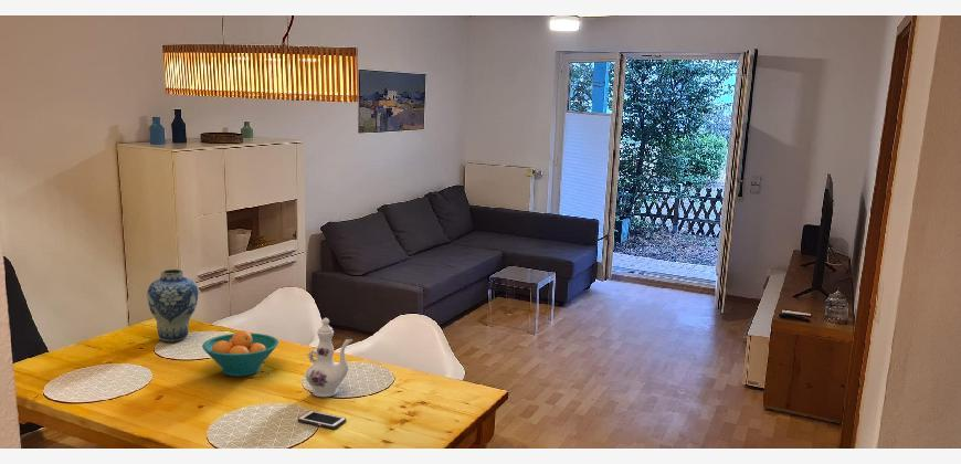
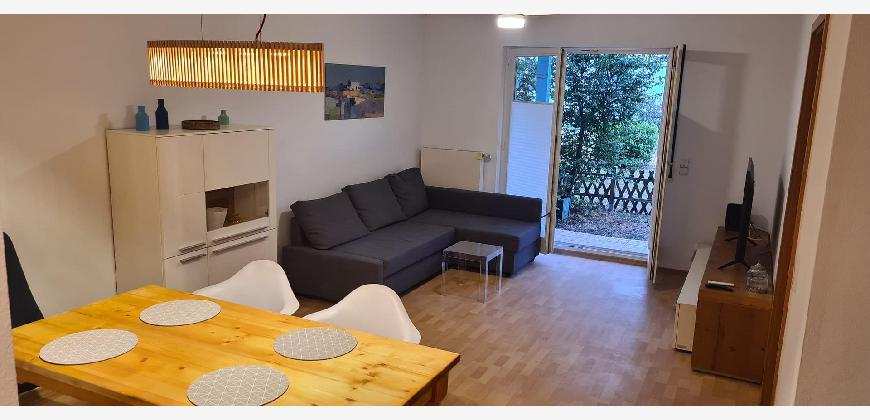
- fruit bowl [201,329,279,378]
- vase [146,268,199,344]
- chinaware [305,317,353,398]
- cell phone [297,410,347,430]
